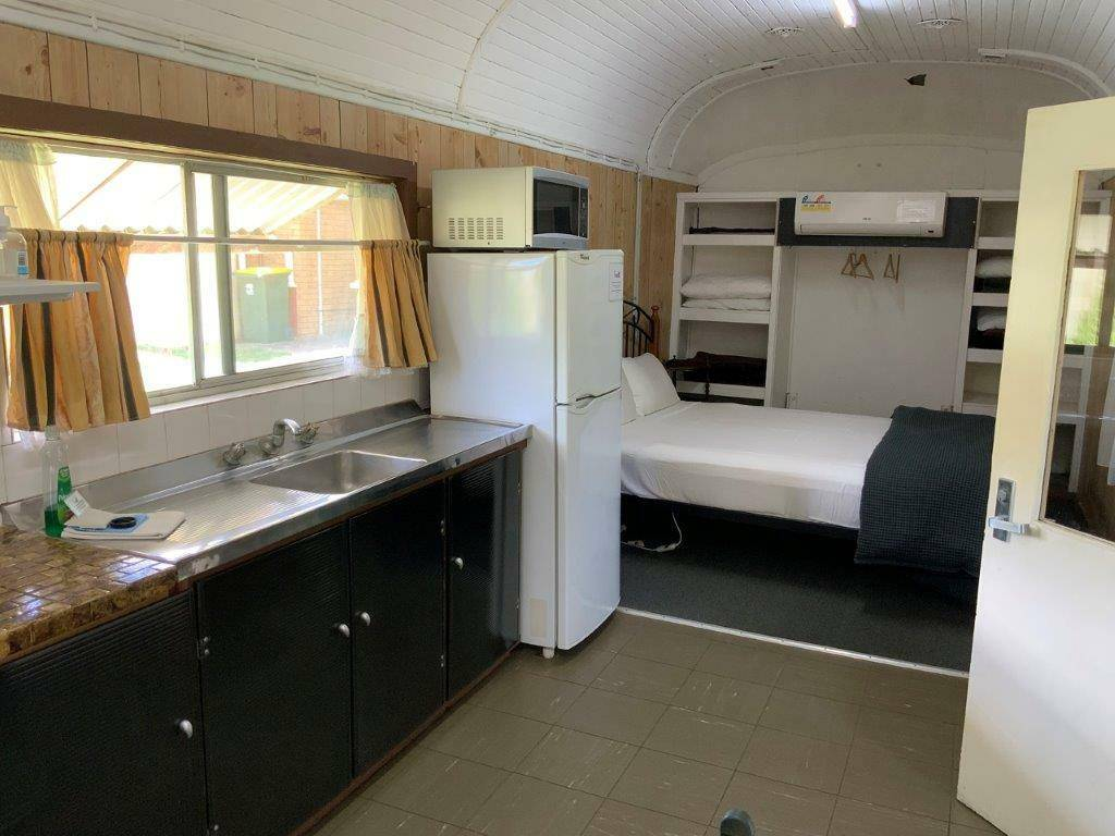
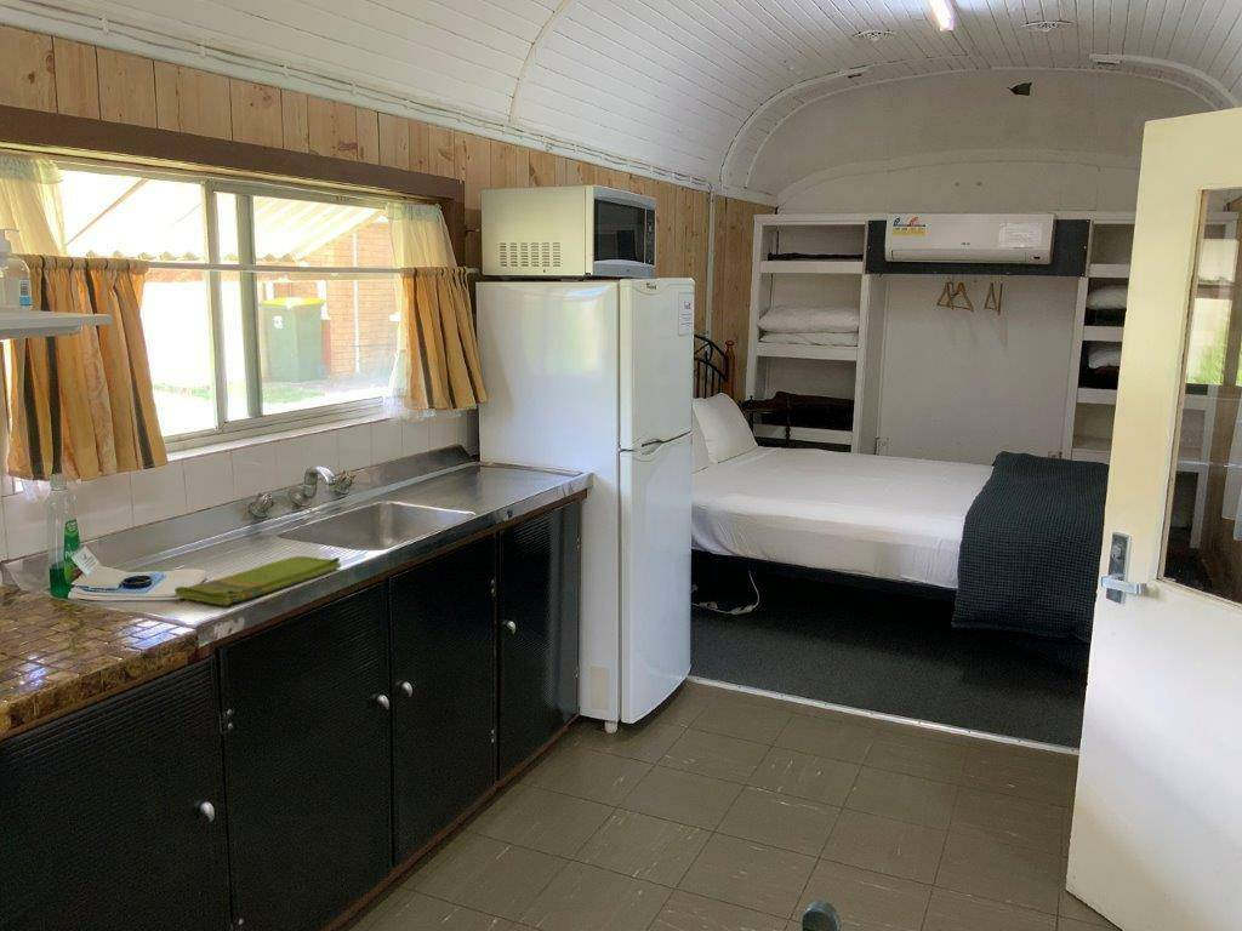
+ dish towel [173,555,342,606]
